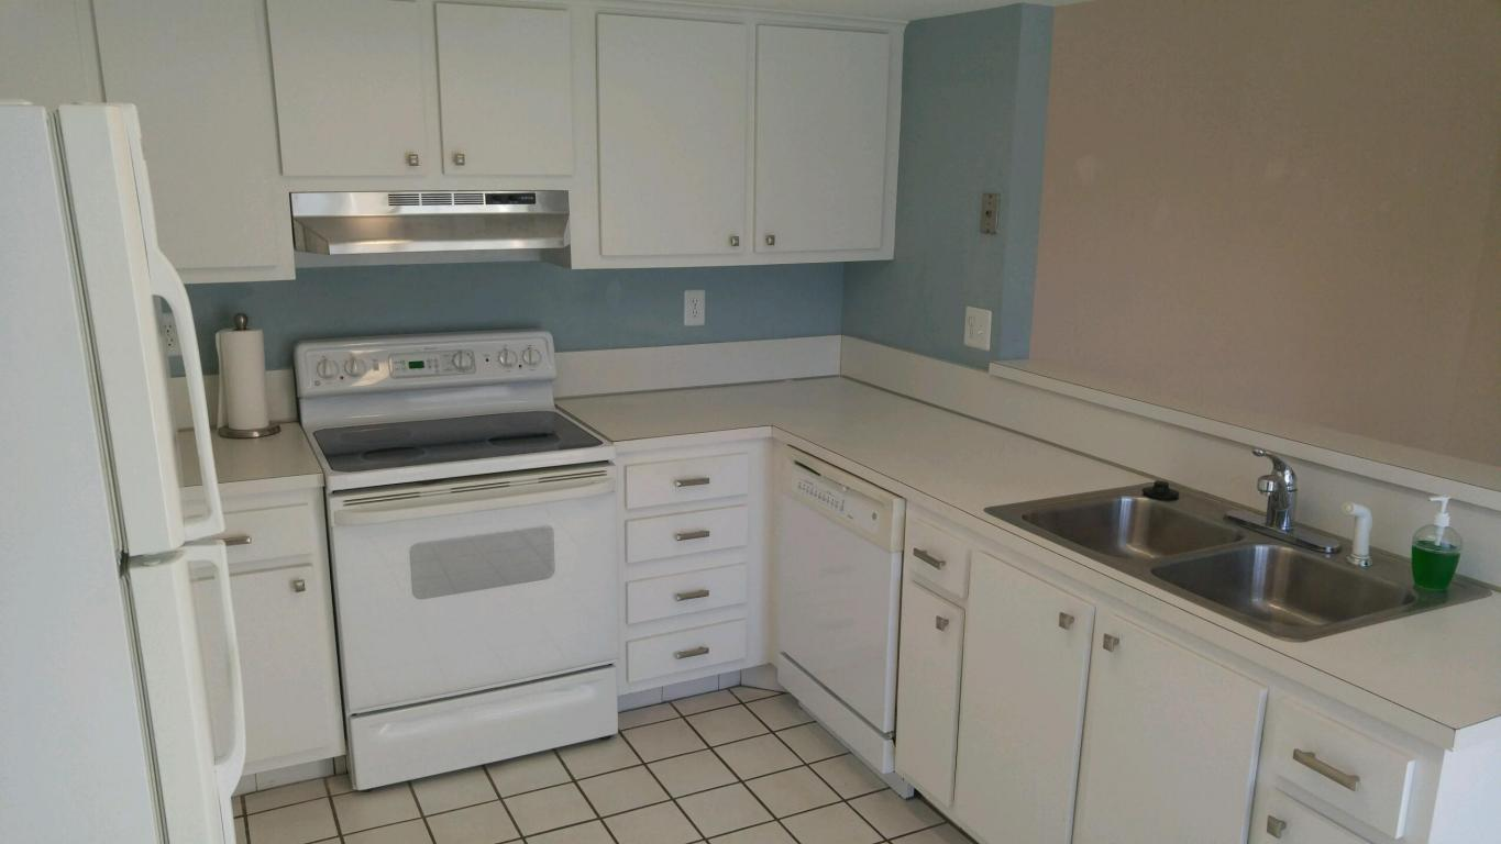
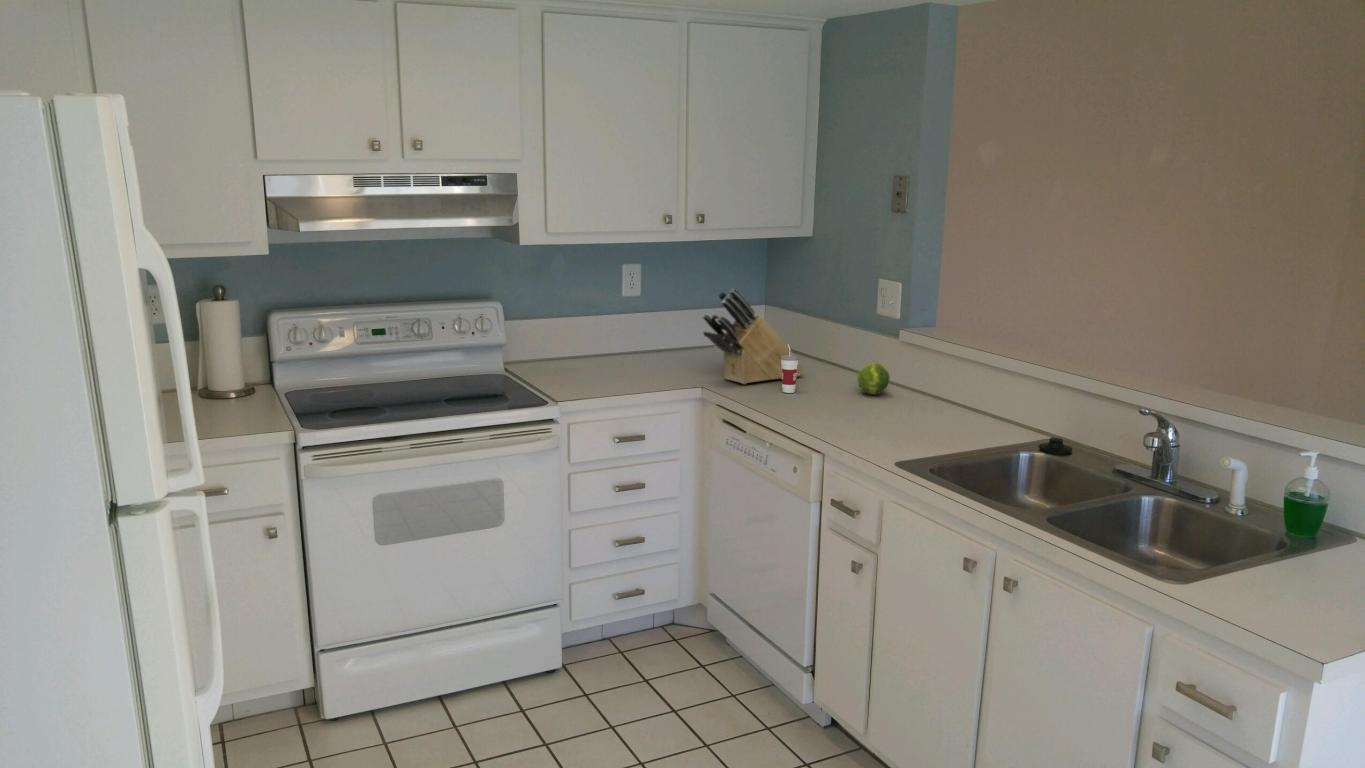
+ cup [781,343,799,394]
+ knife block [701,288,805,385]
+ fruit [856,362,891,396]
